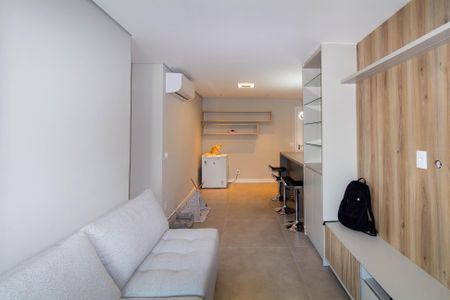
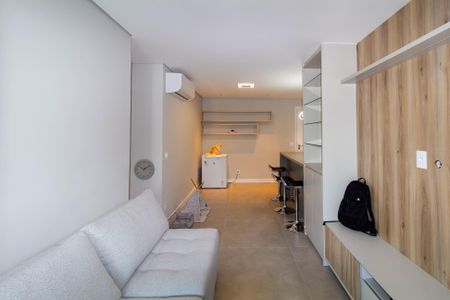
+ wall clock [133,158,156,181]
